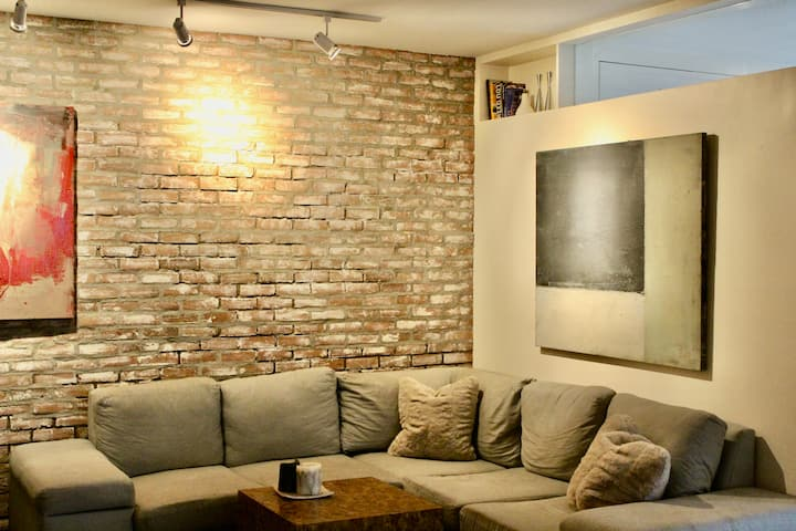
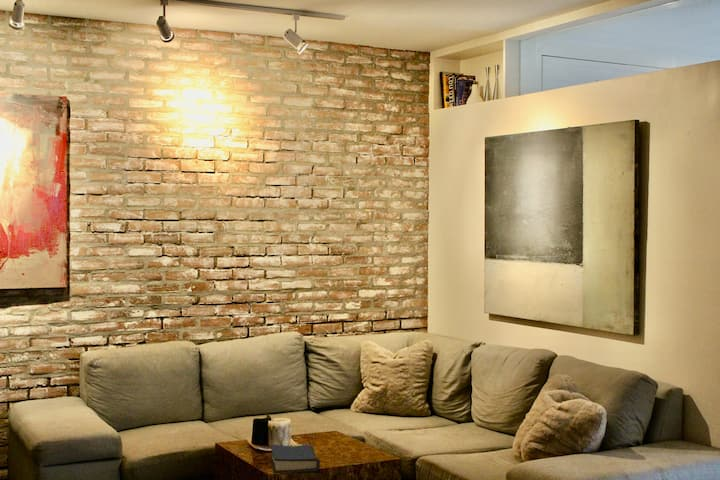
+ hardback book [269,443,321,474]
